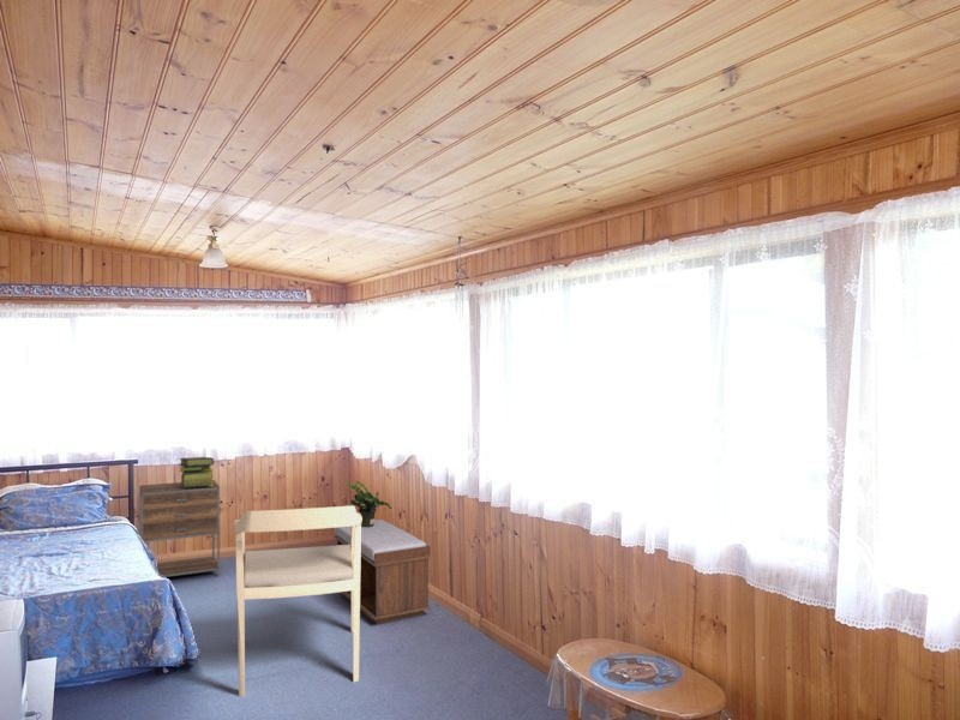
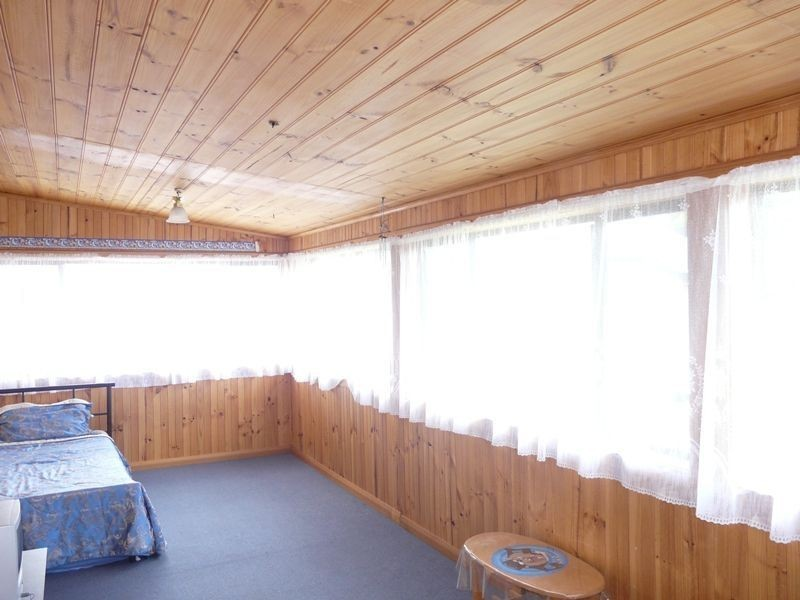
- bench [334,518,432,626]
- armchair [233,505,362,697]
- potted plant [344,480,394,528]
- nightstand [138,479,221,578]
- stack of books [178,456,215,487]
